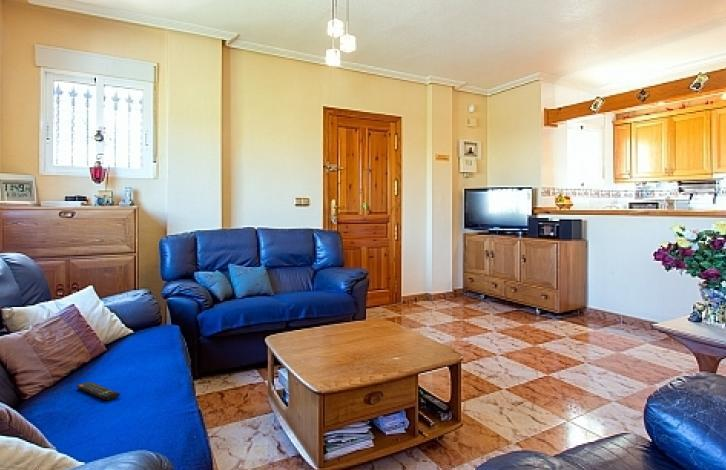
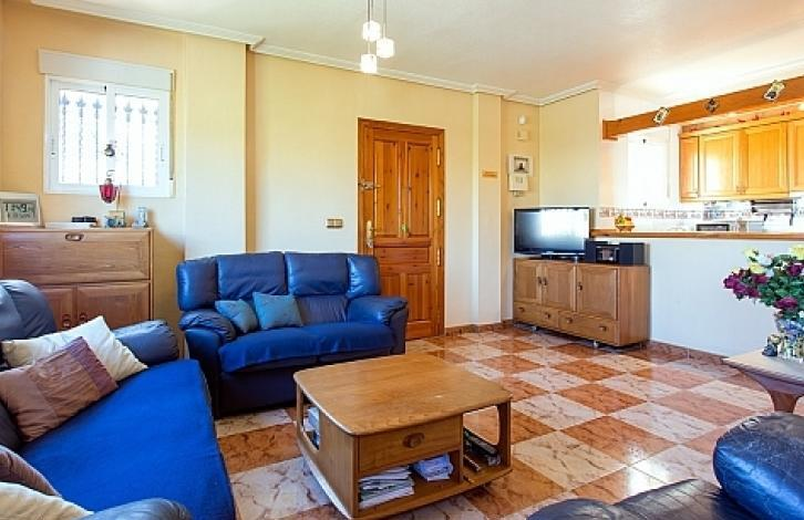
- remote control [76,381,121,401]
